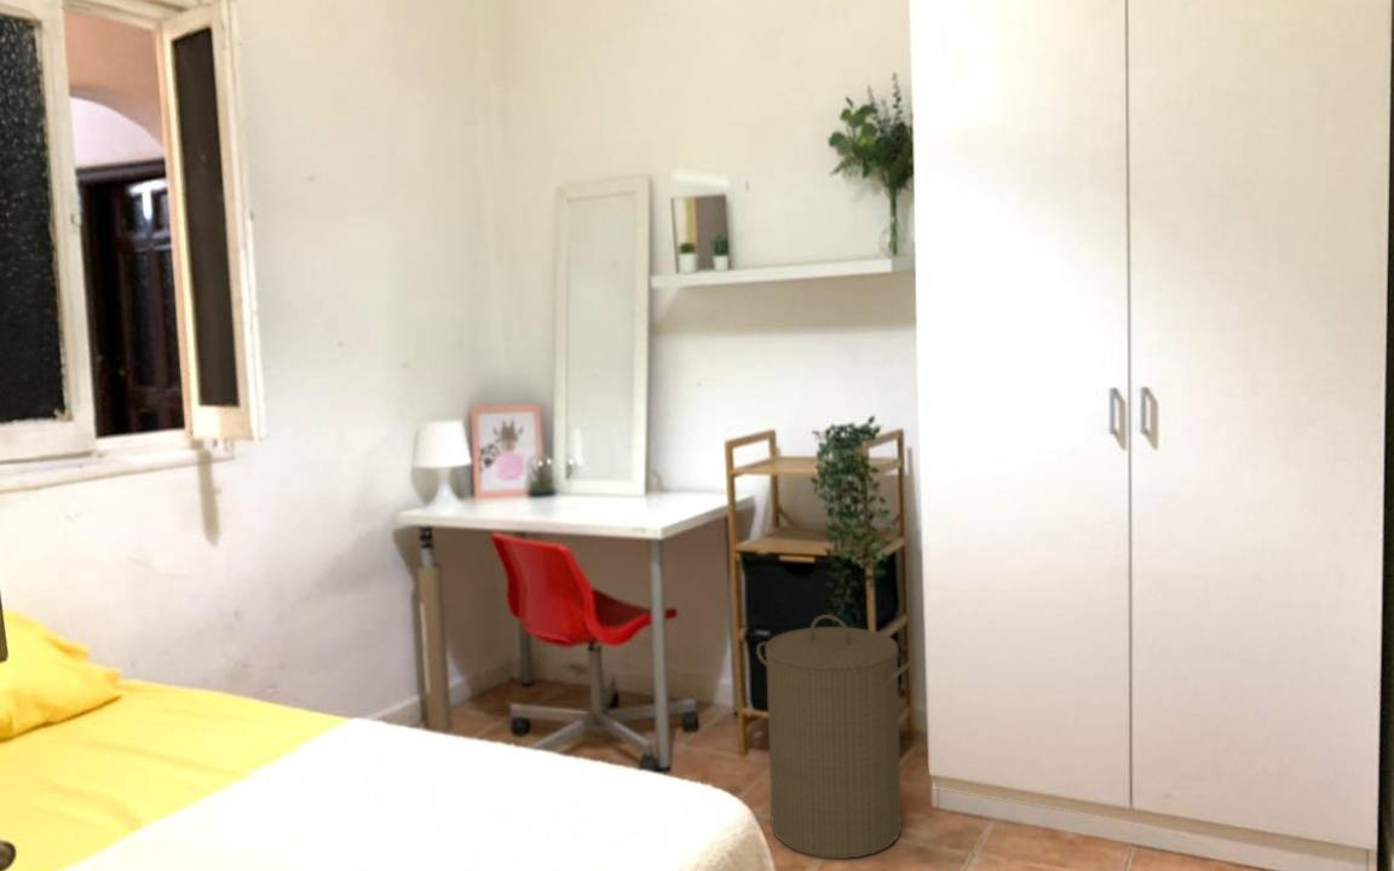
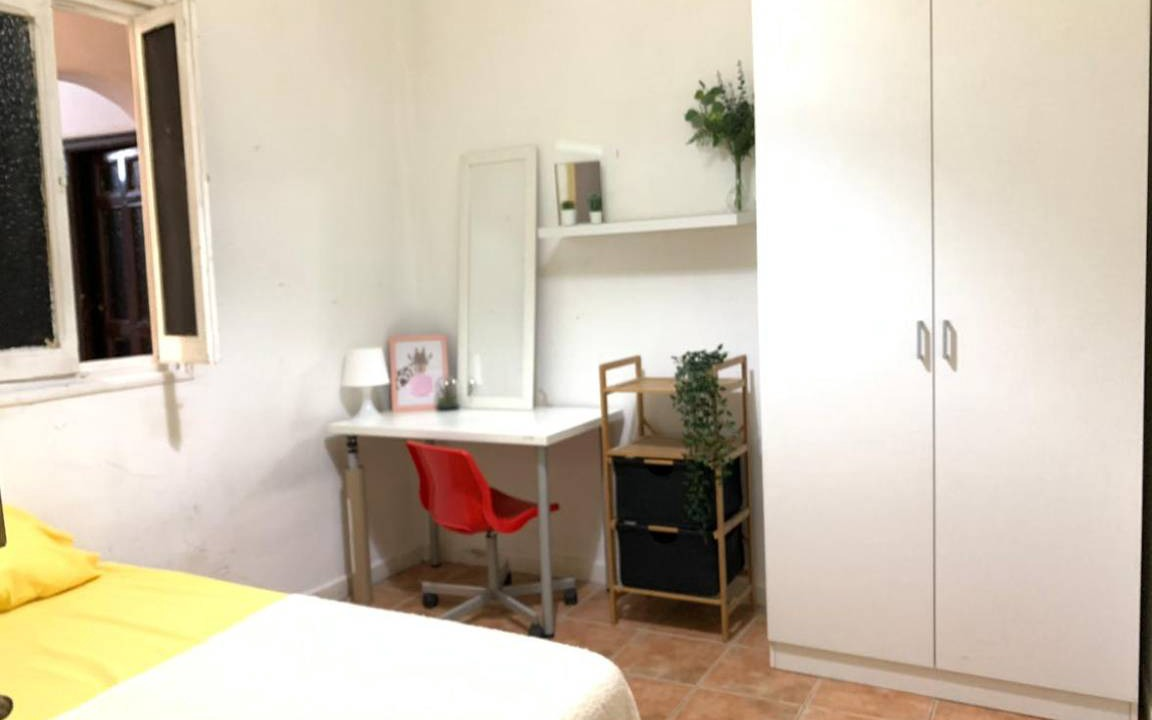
- laundry hamper [755,613,915,860]
